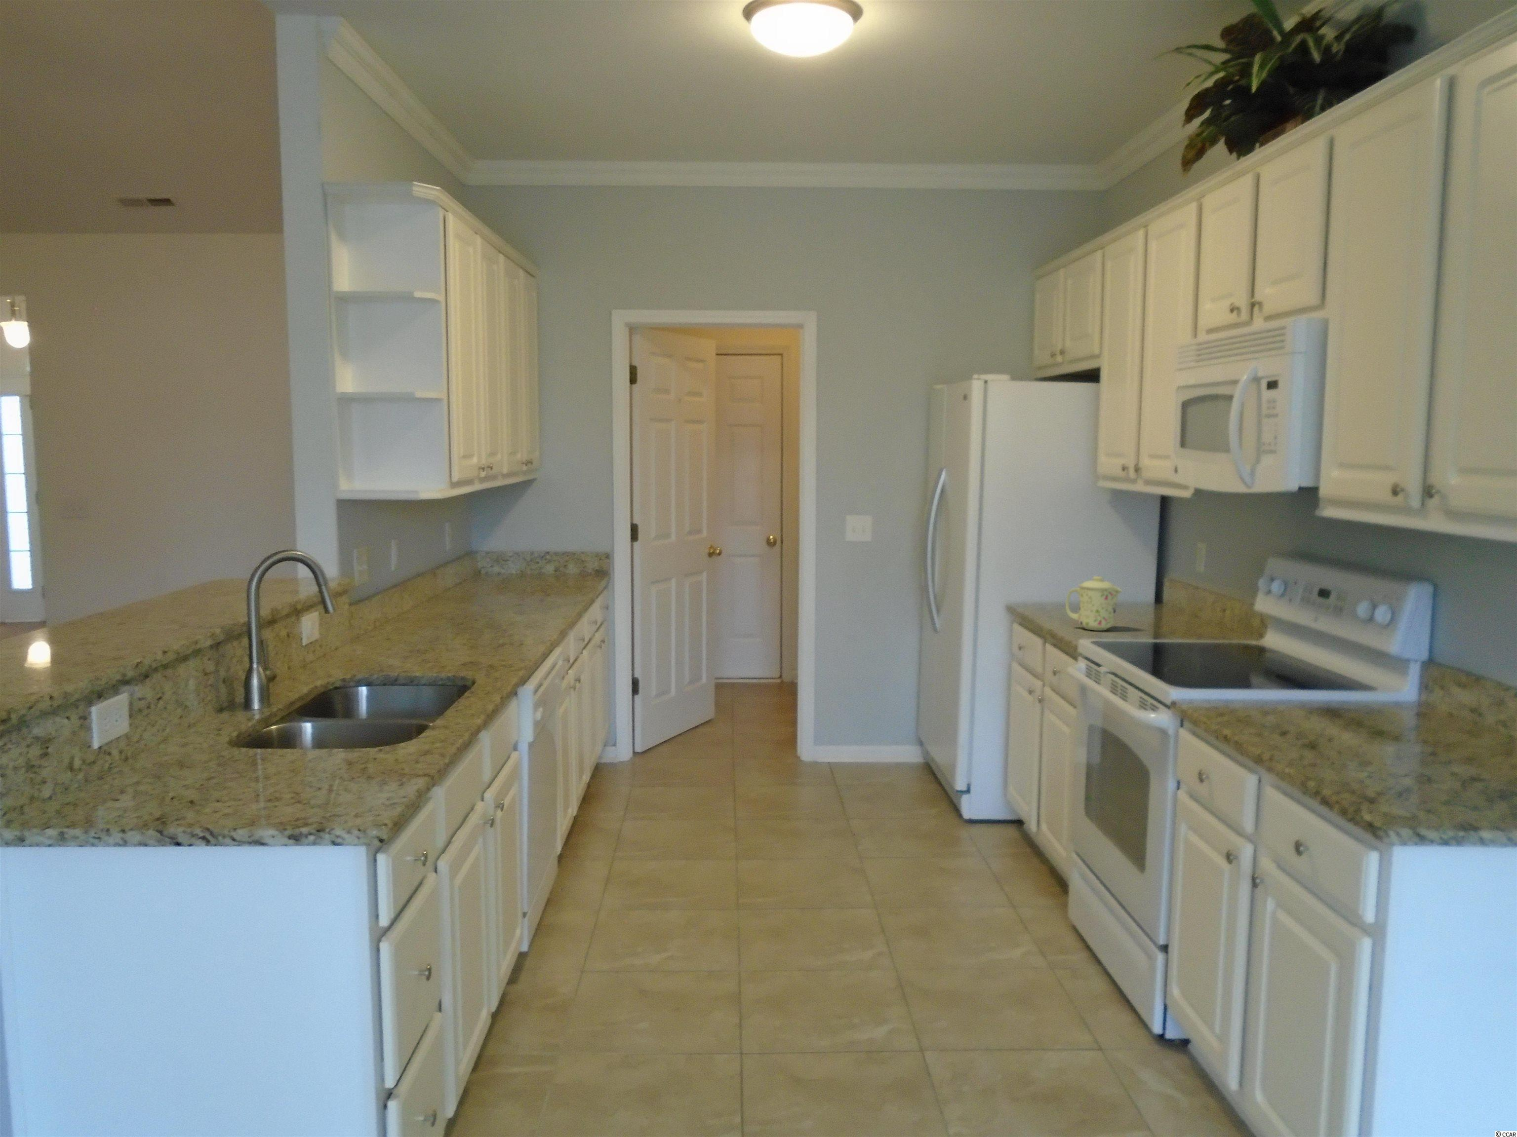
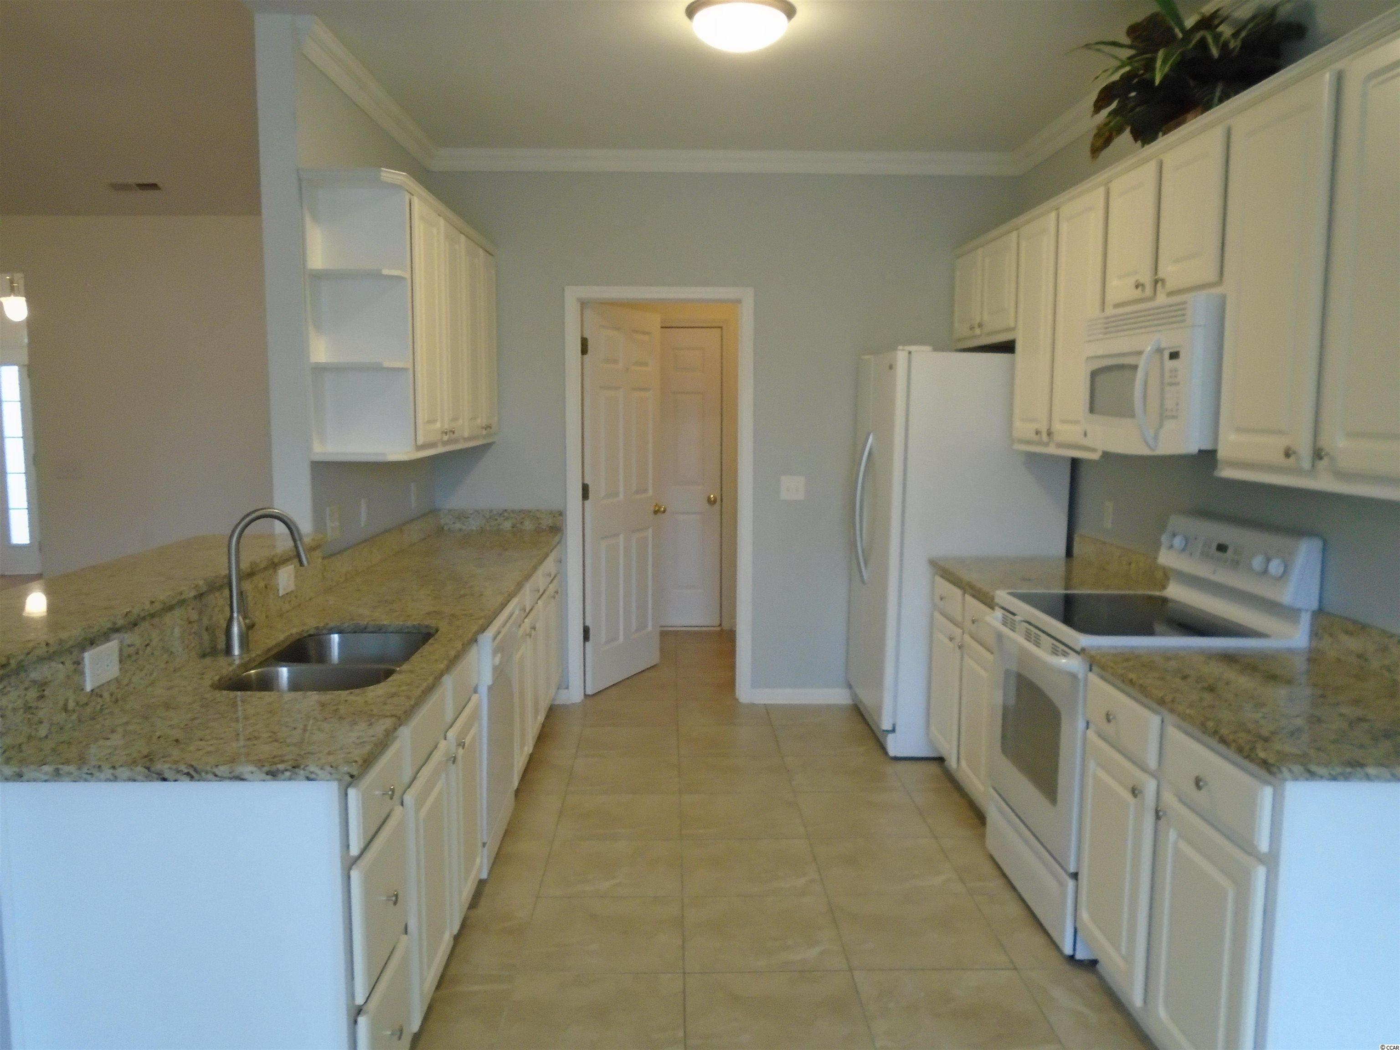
- mug [1065,576,1124,631]
